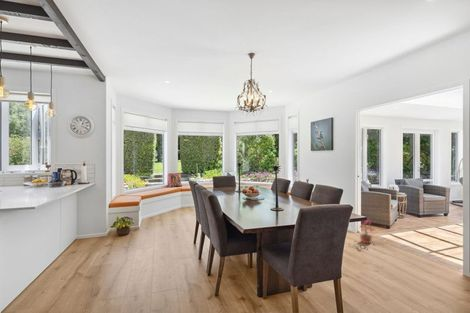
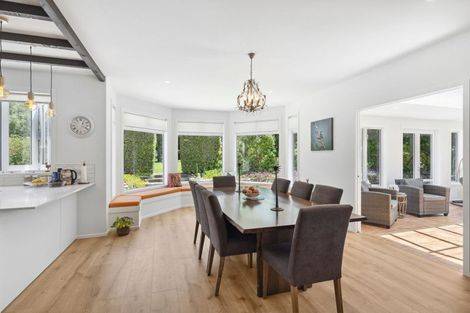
- potted plant [353,218,376,246]
